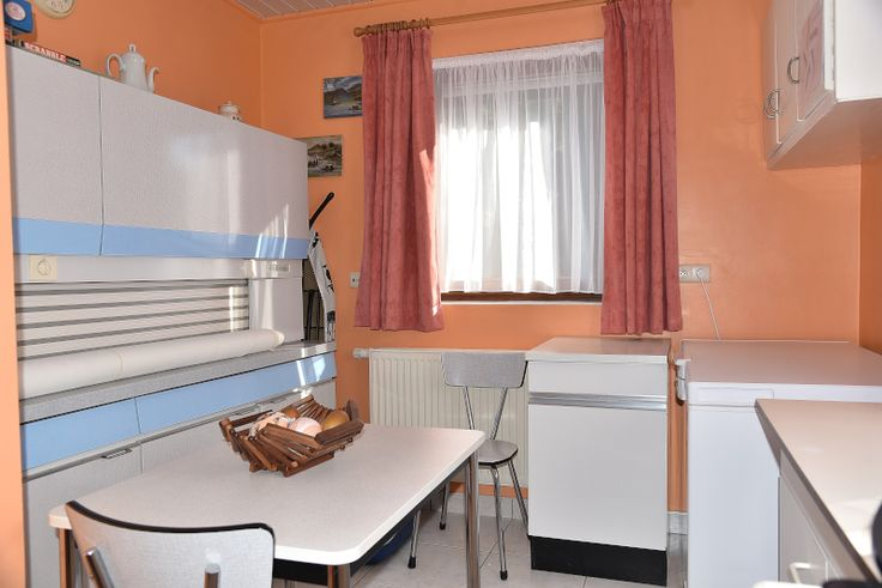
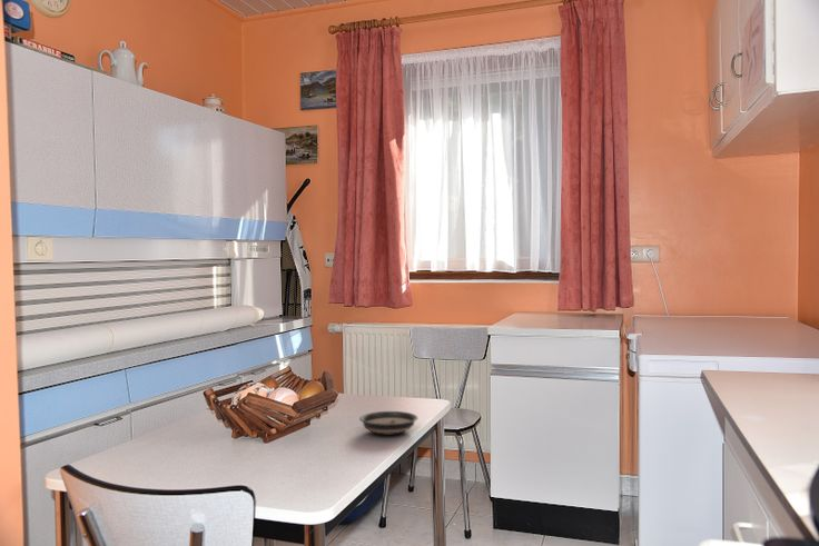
+ saucer [358,410,420,435]
